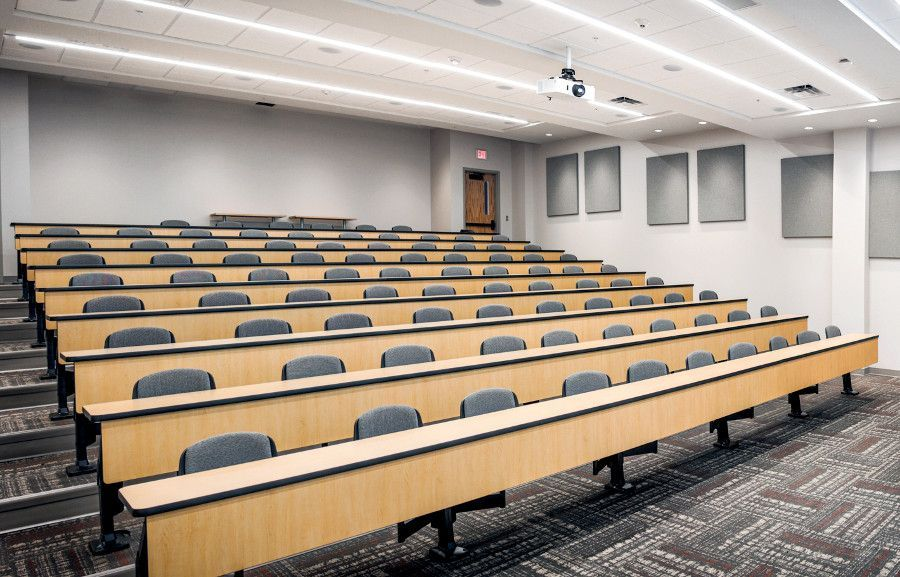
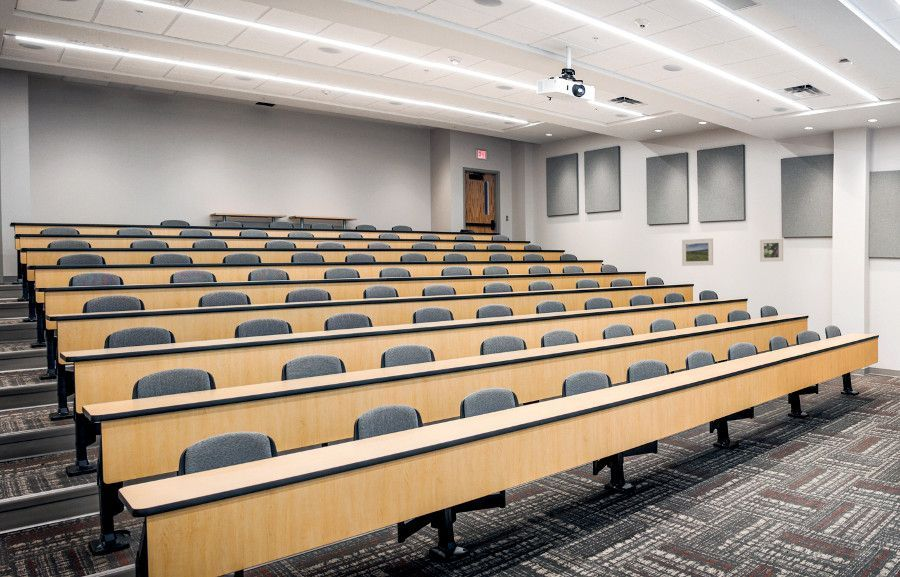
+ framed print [681,237,714,267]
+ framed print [759,238,784,263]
